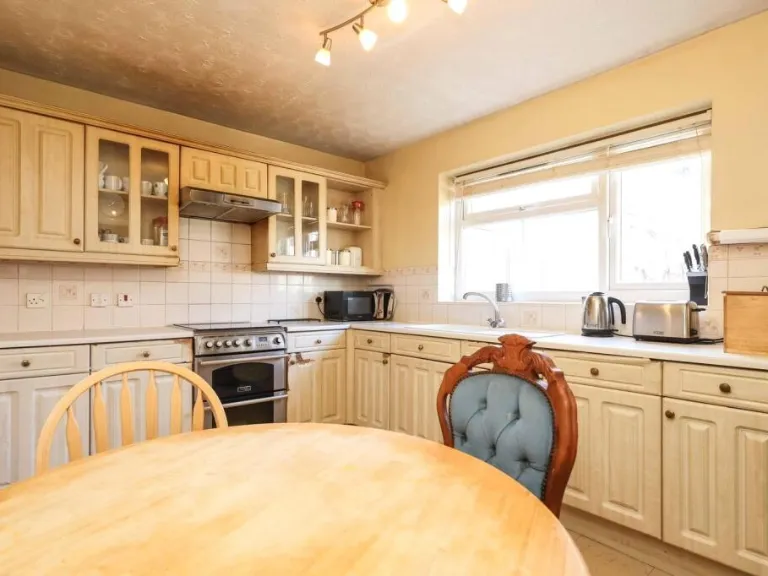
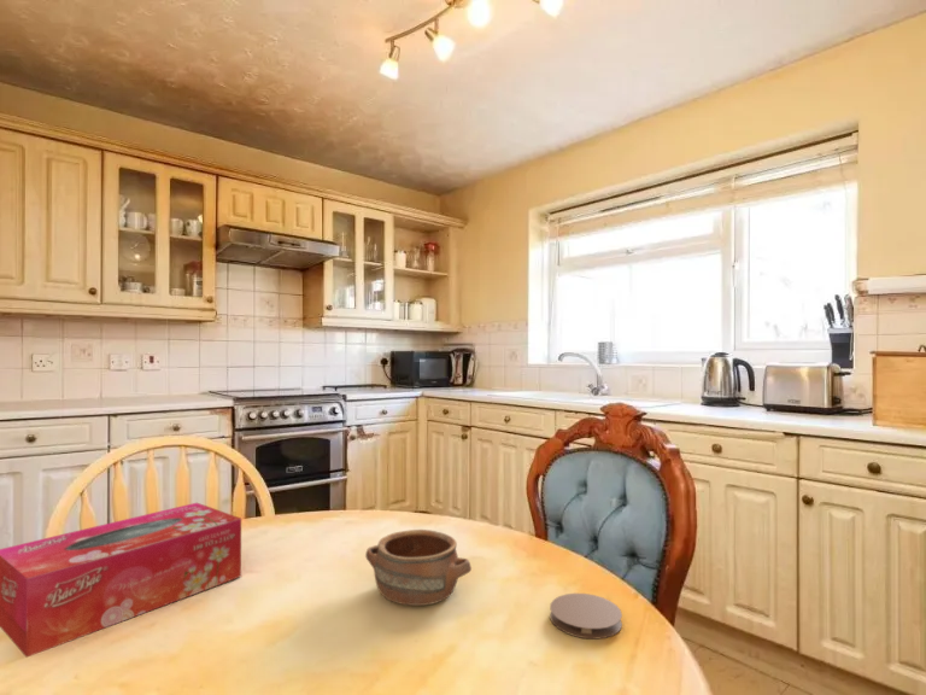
+ tissue box [0,502,242,659]
+ coaster [549,592,623,639]
+ pottery [364,528,473,607]
